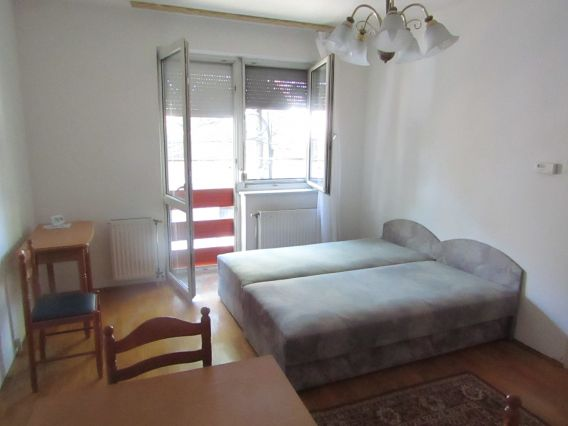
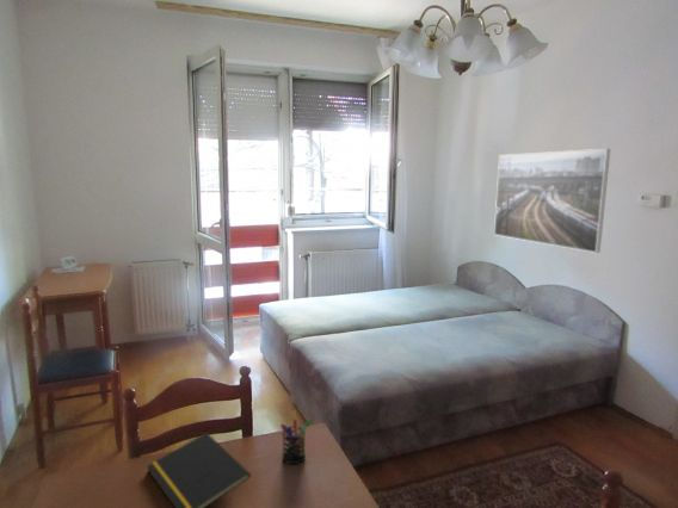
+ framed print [493,148,611,254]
+ pen holder [279,410,313,465]
+ notepad [146,432,252,508]
